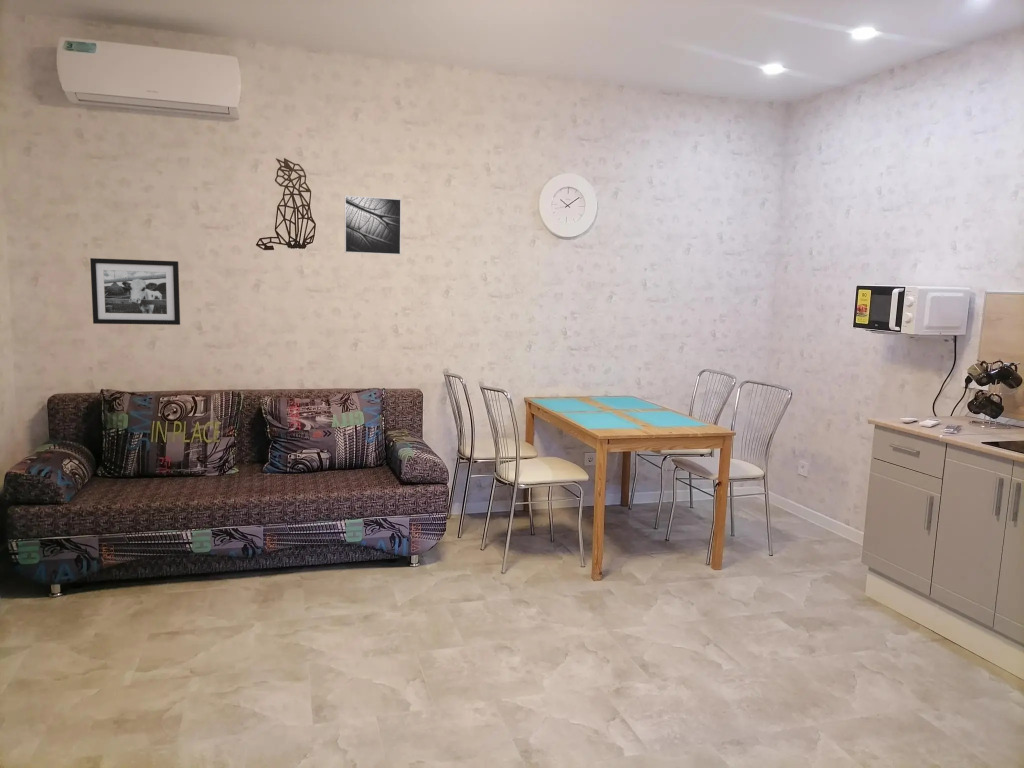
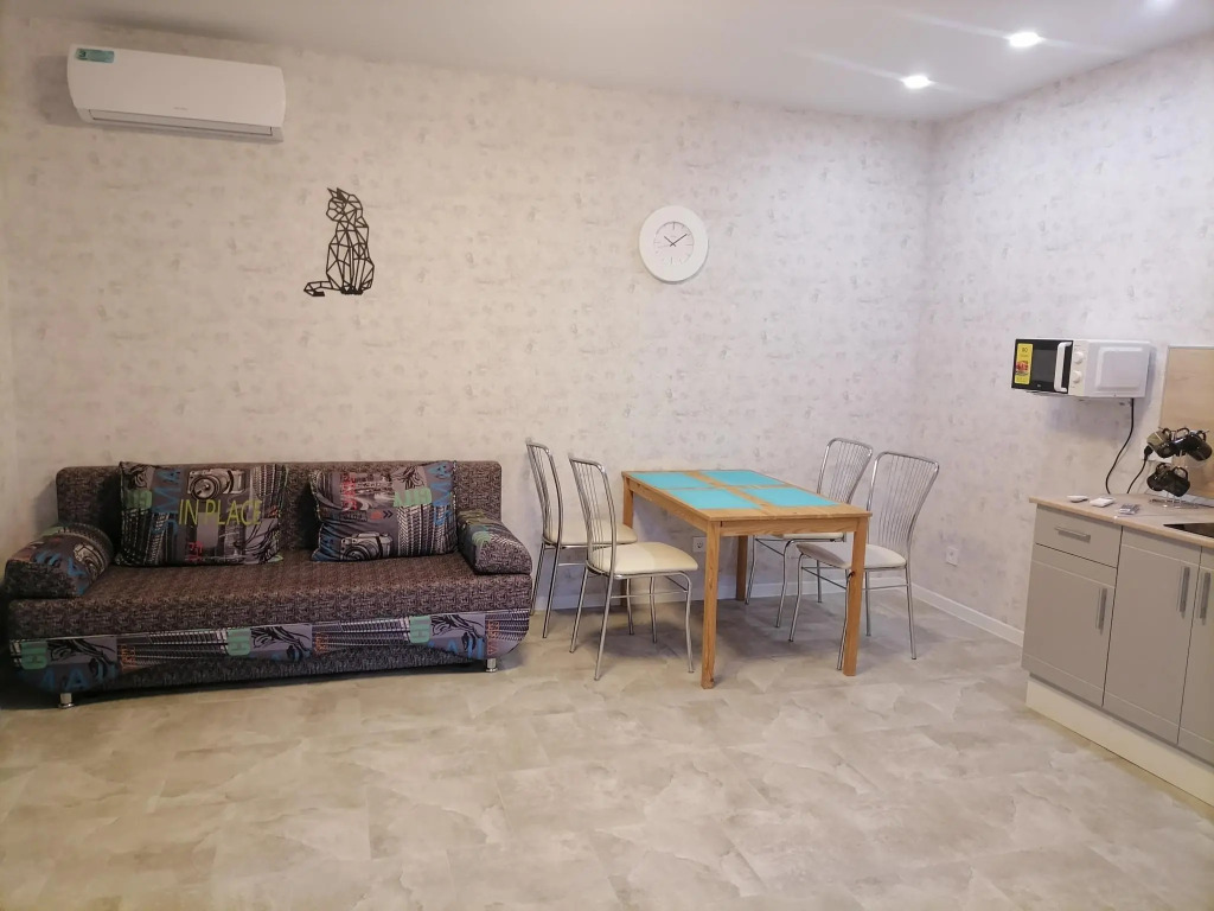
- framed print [344,195,402,256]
- picture frame [89,257,181,326]
